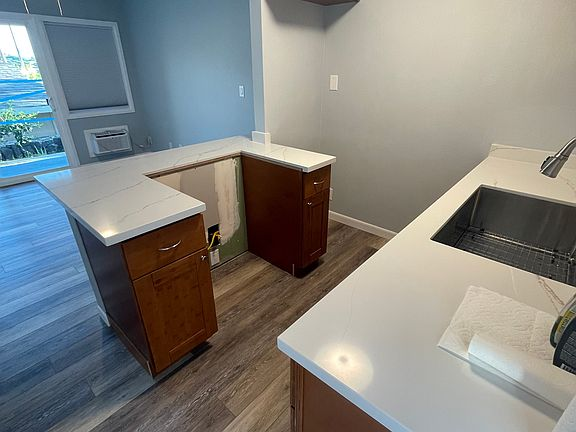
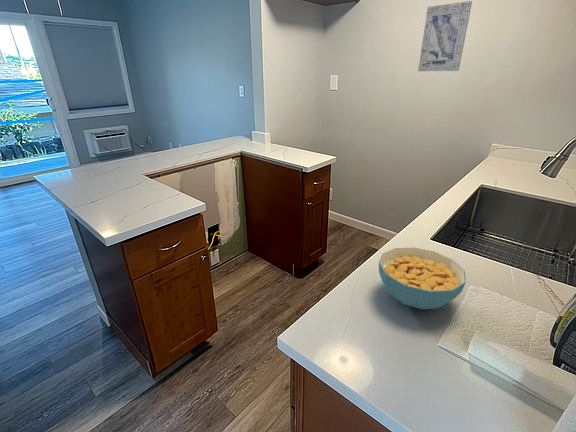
+ cereal bowl [378,247,467,310]
+ wall art [417,0,473,72]
